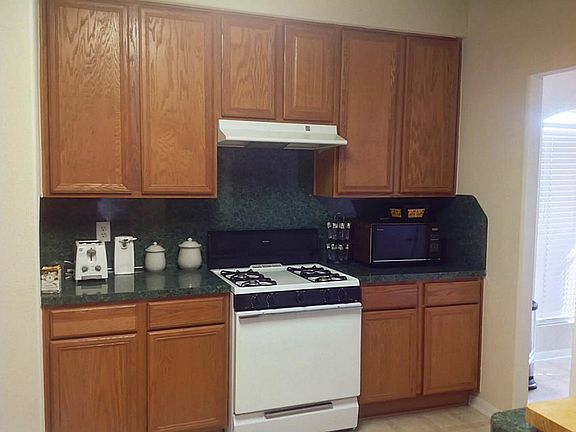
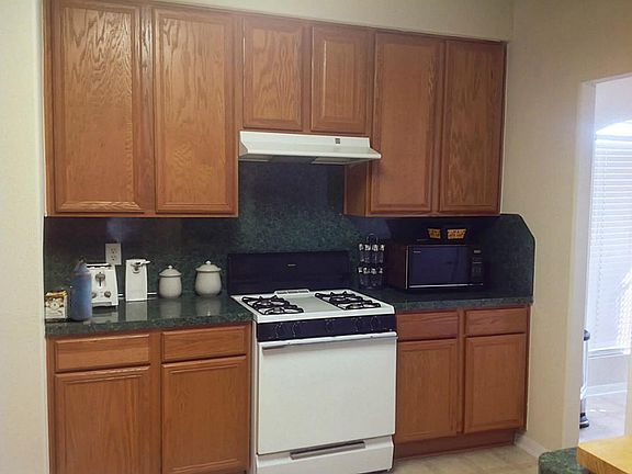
+ water bottle [70,255,93,321]
